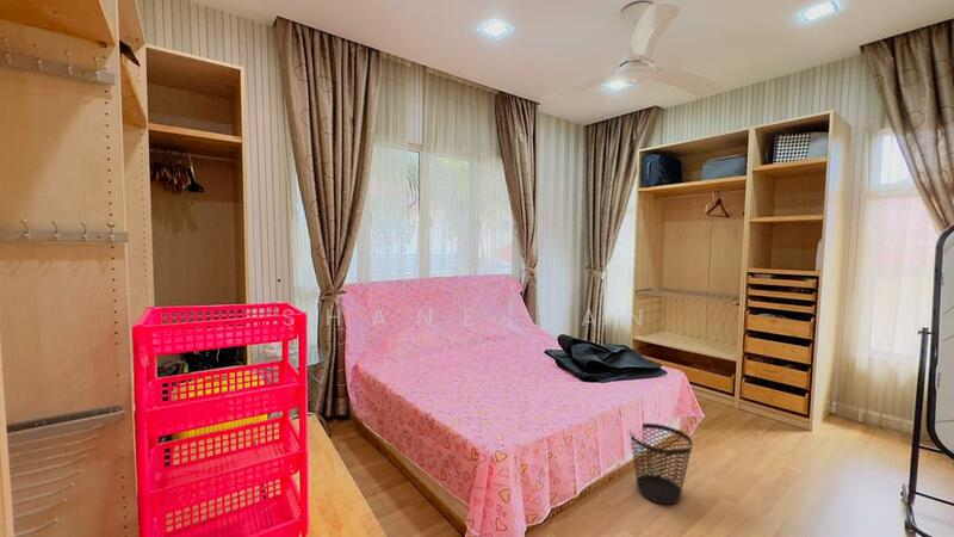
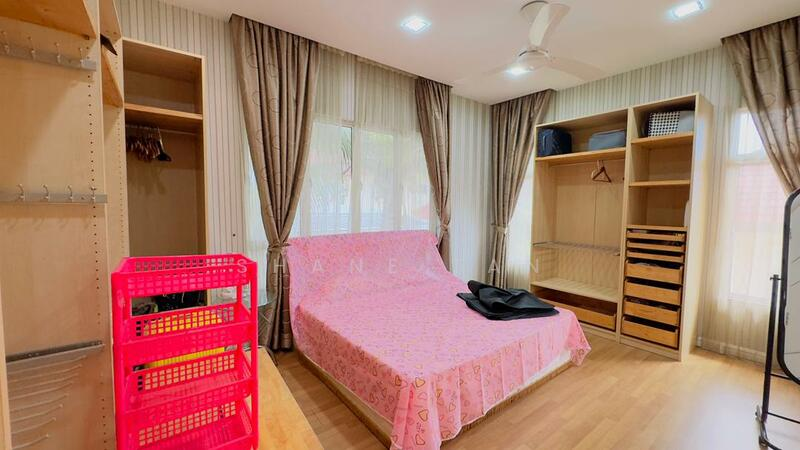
- wastebasket [628,422,694,505]
